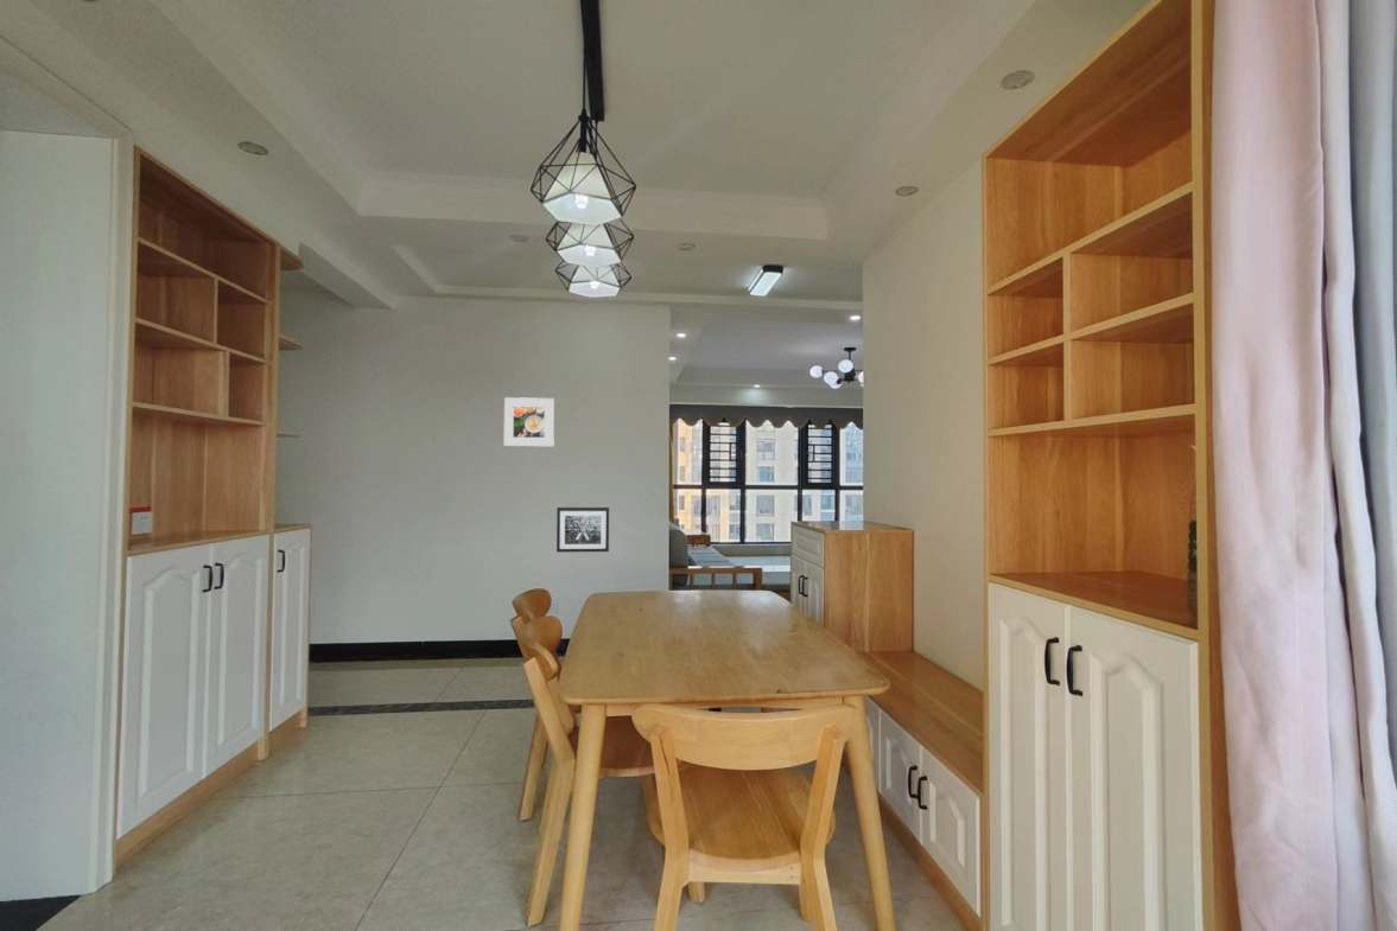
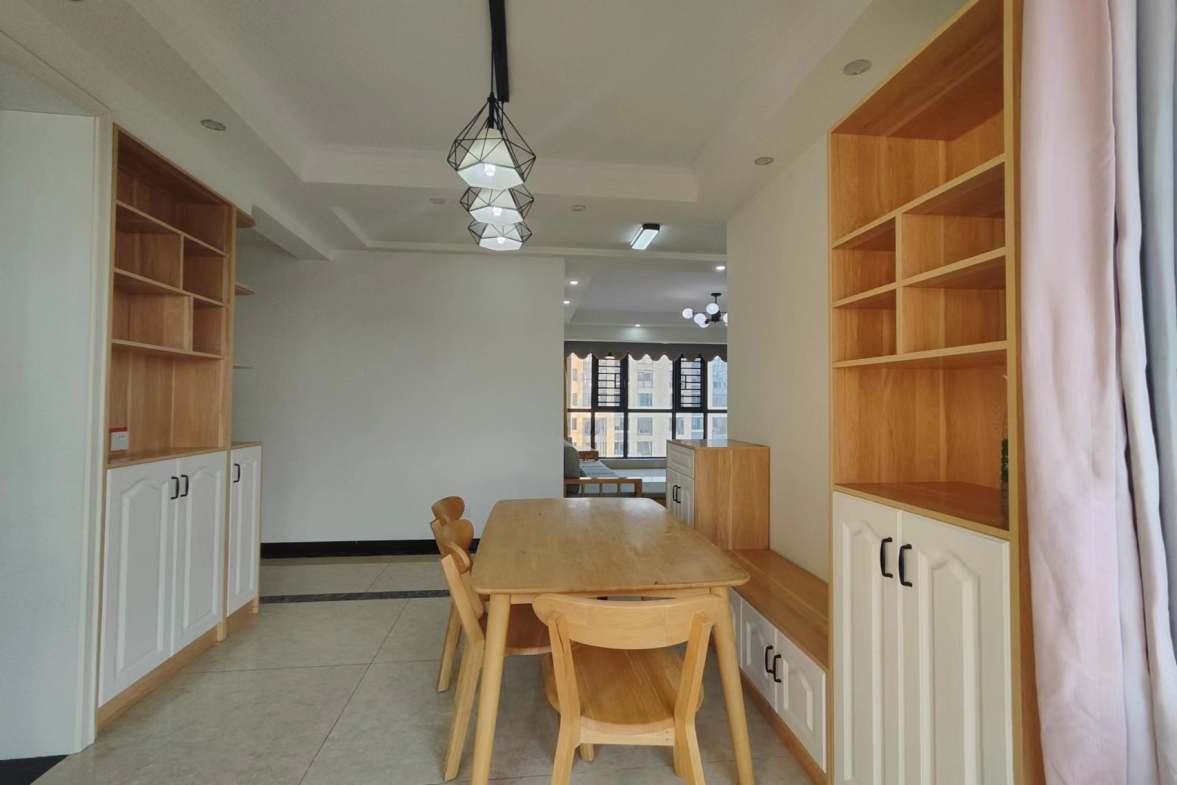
- wall art [555,506,610,554]
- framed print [503,396,555,447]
